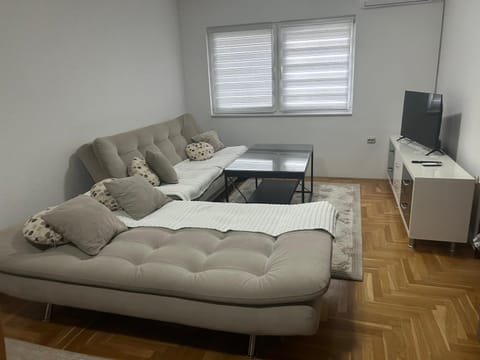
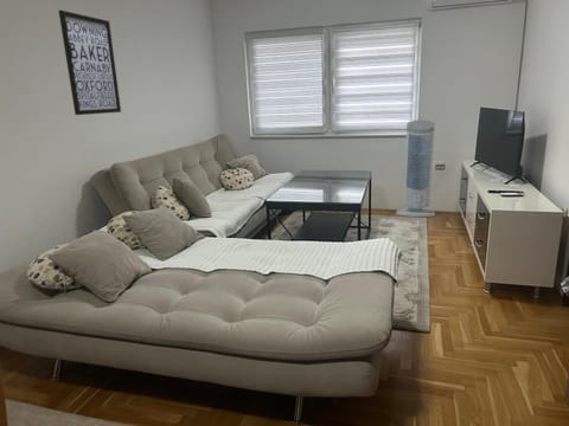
+ air purifier [395,118,436,218]
+ wall art [58,9,122,116]
